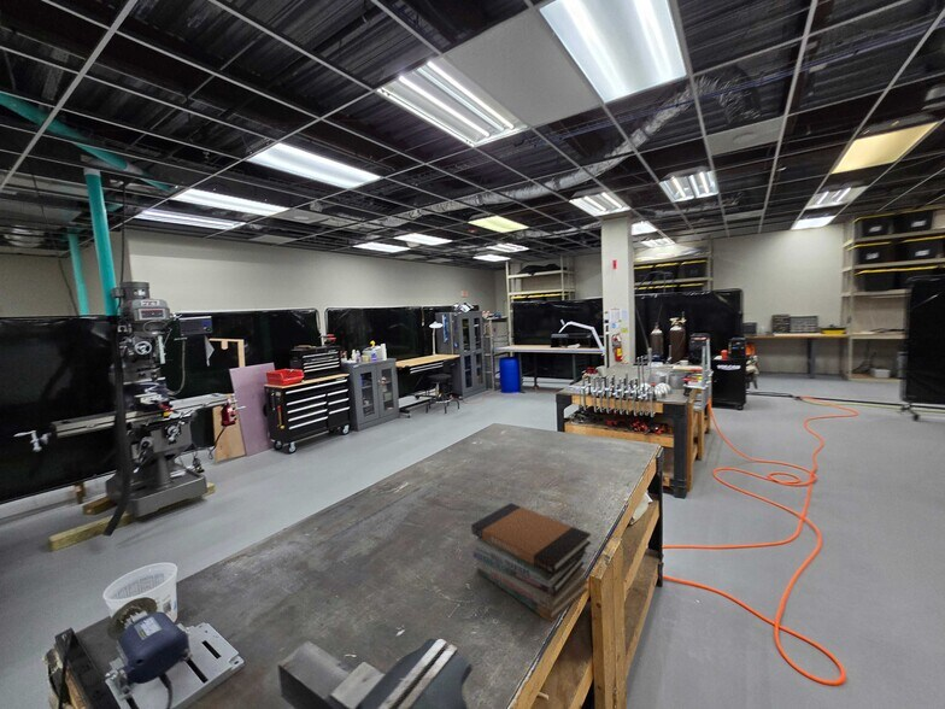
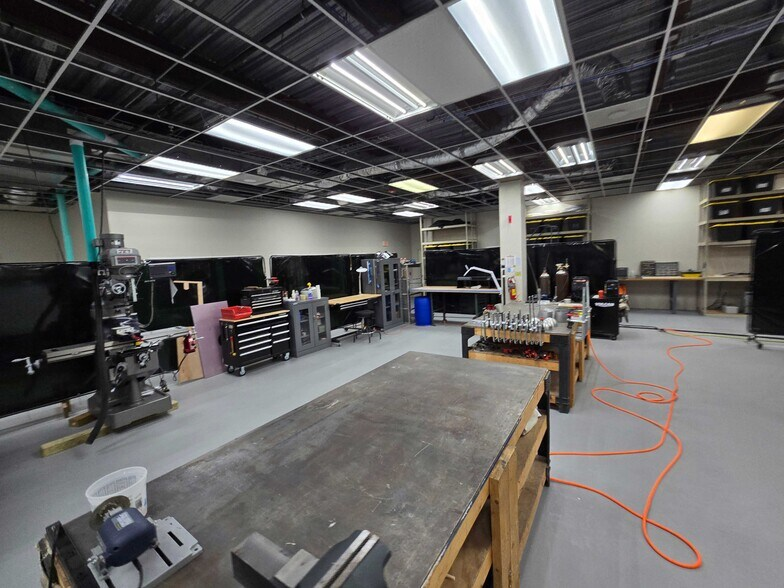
- book stack [470,502,592,623]
